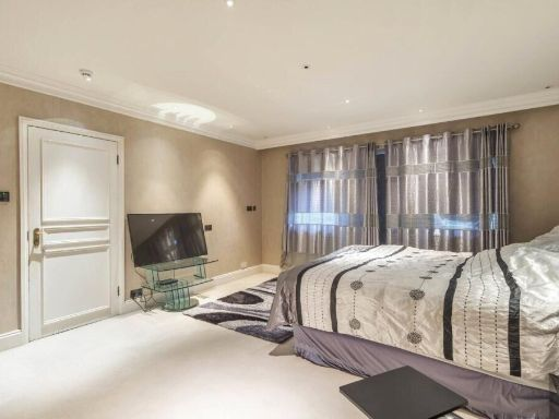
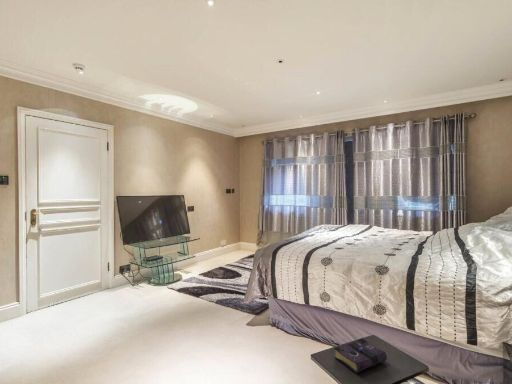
+ book [334,337,388,374]
